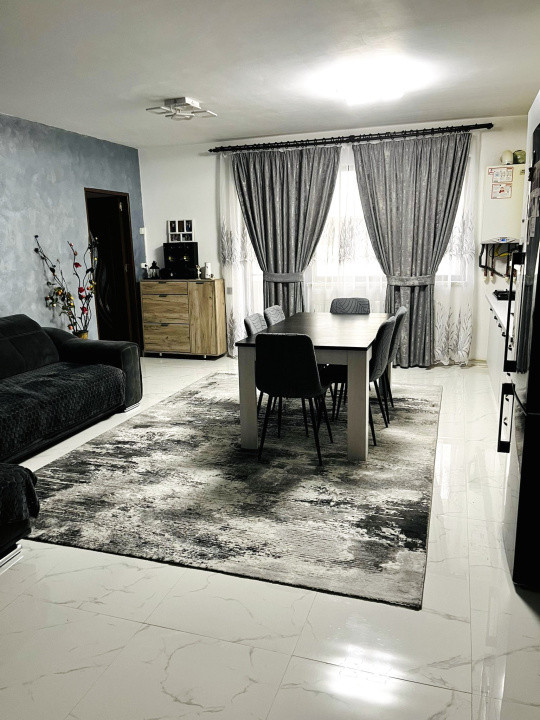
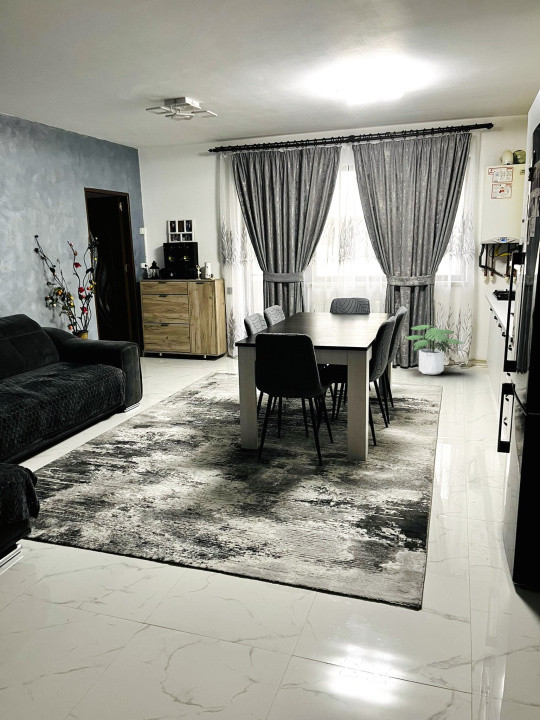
+ potted plant [404,324,466,376]
